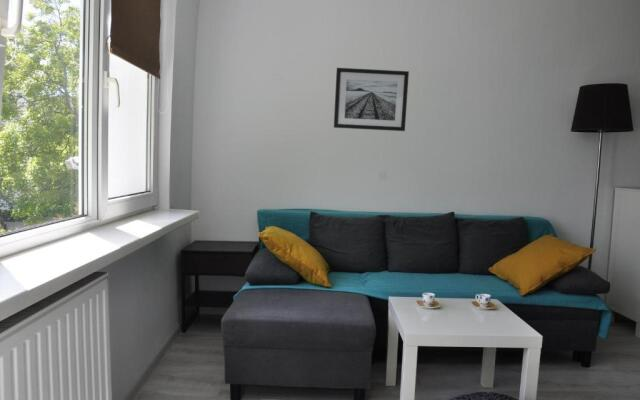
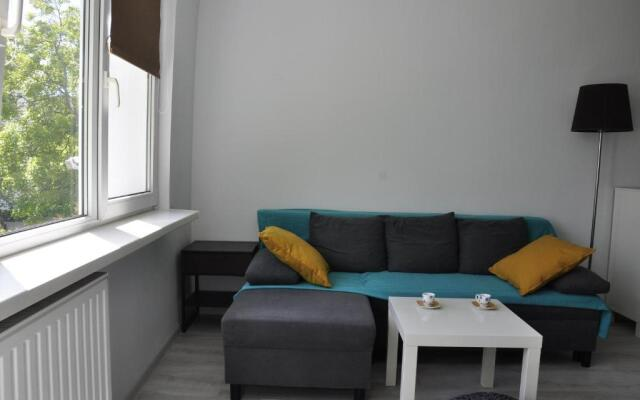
- wall art [333,67,410,132]
